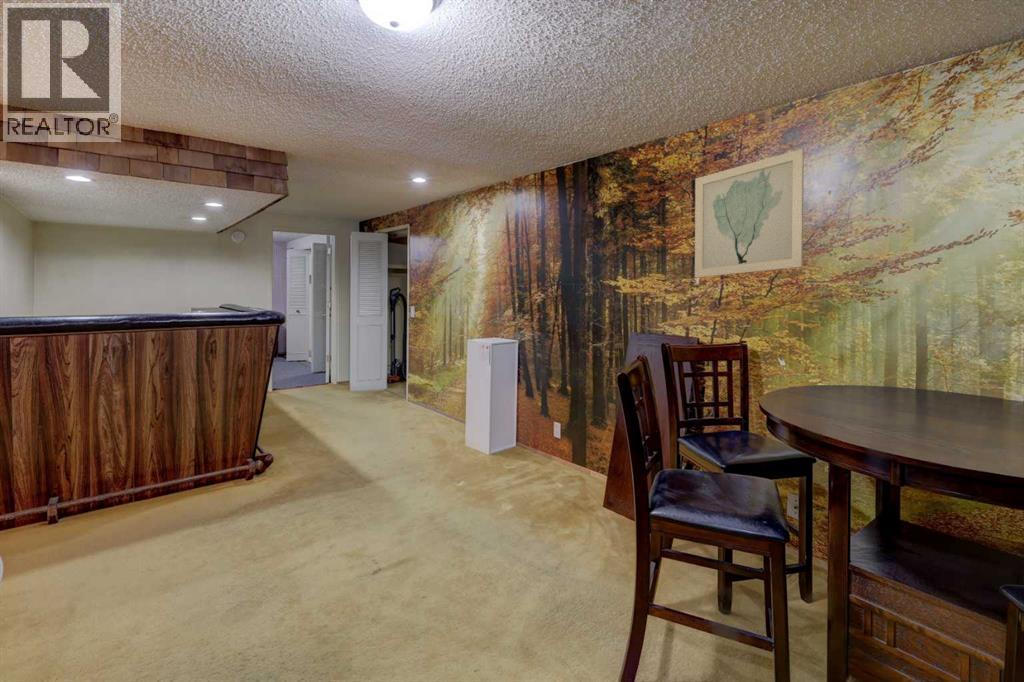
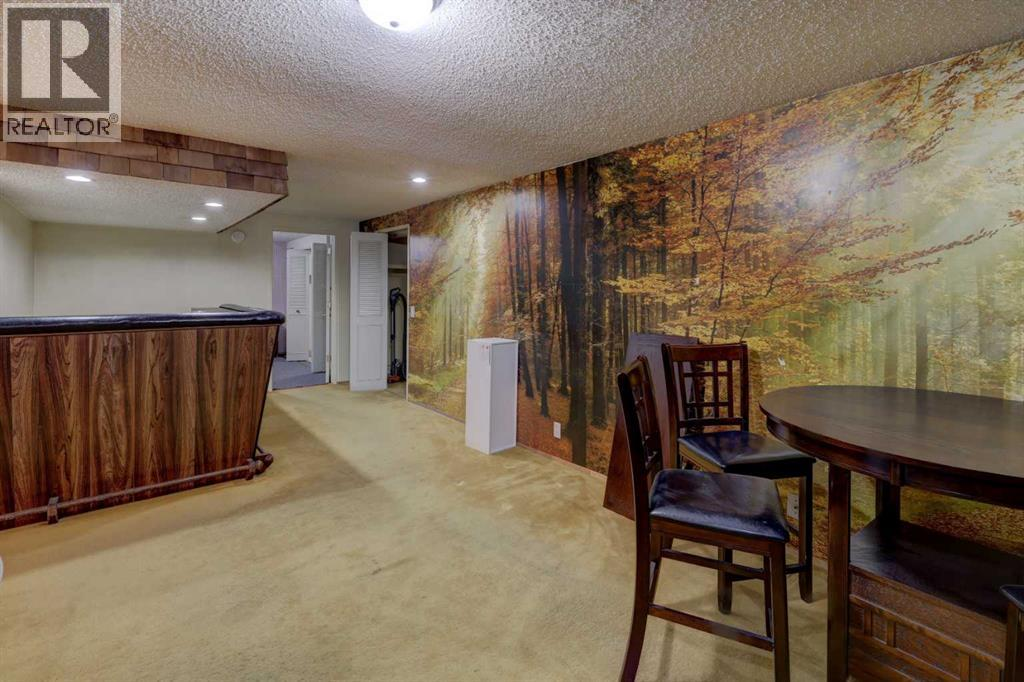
- wall art [694,148,805,279]
